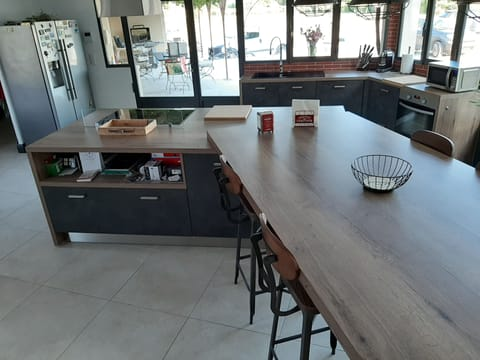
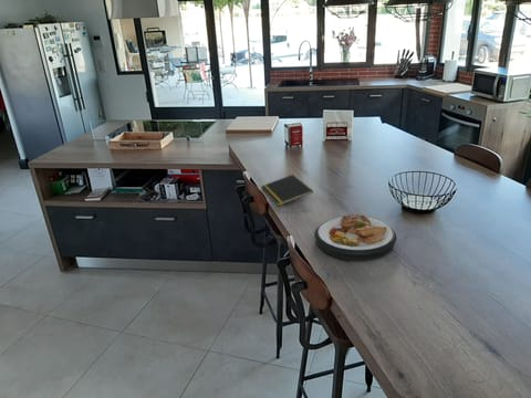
+ notepad [260,174,314,207]
+ plate [313,213,398,262]
